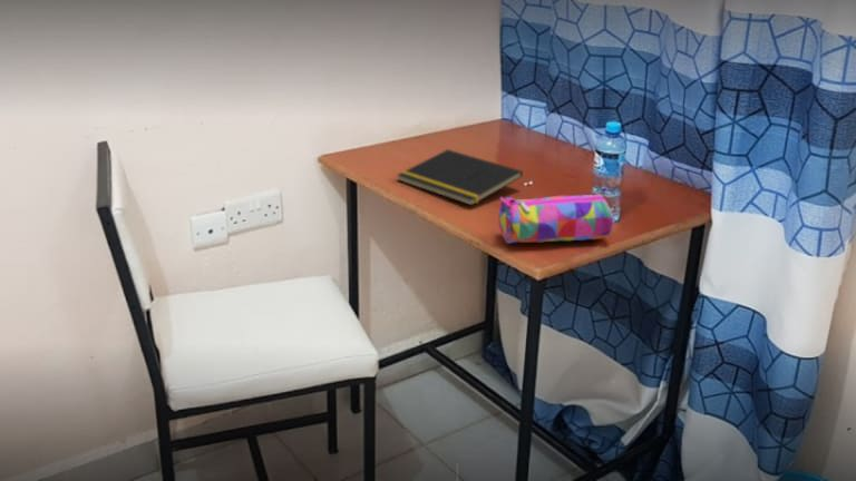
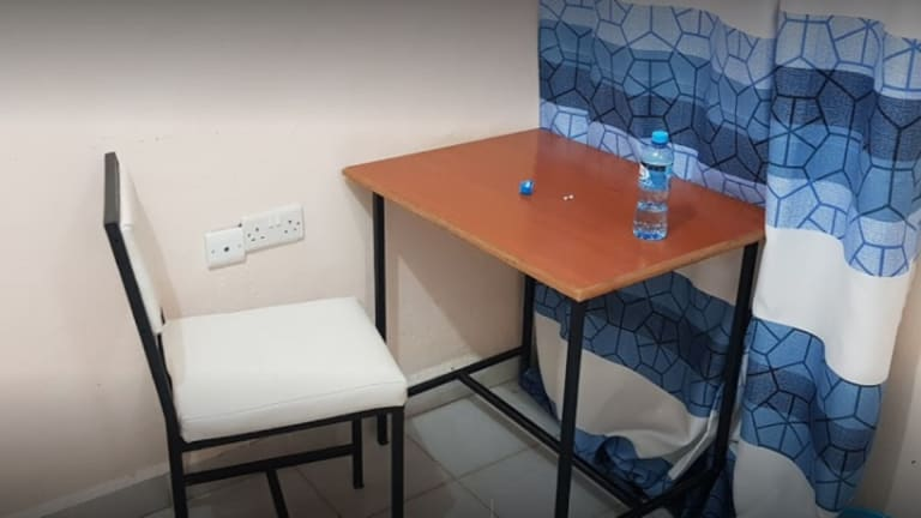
- notepad [396,148,524,207]
- pencil case [497,193,614,245]
